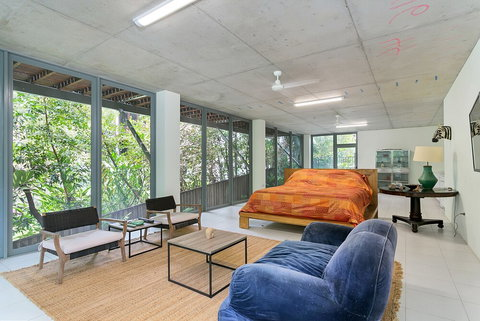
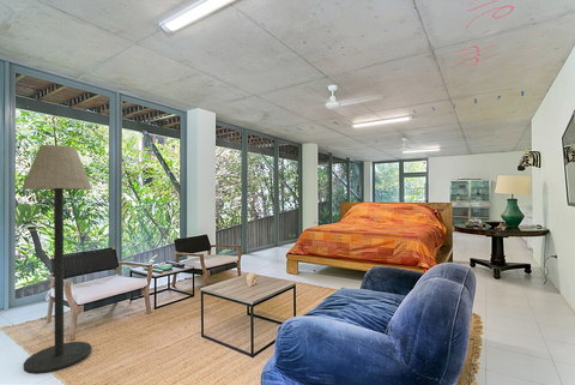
+ floor lamp [20,144,93,375]
